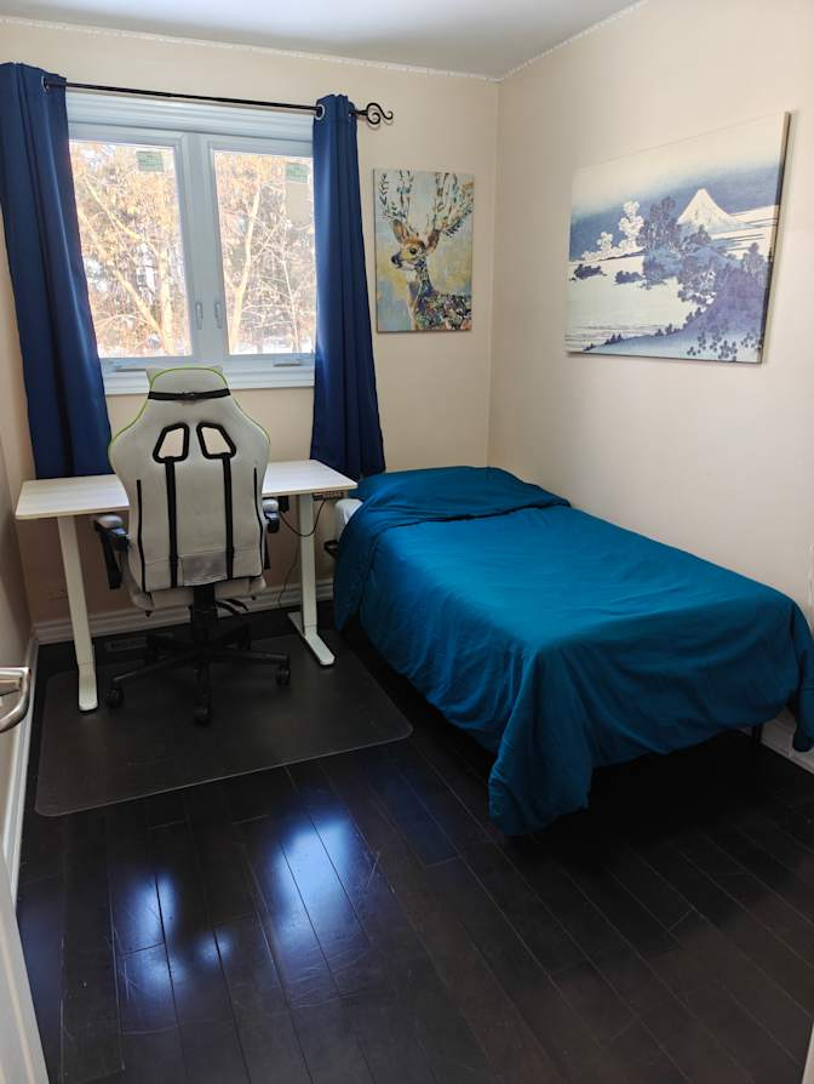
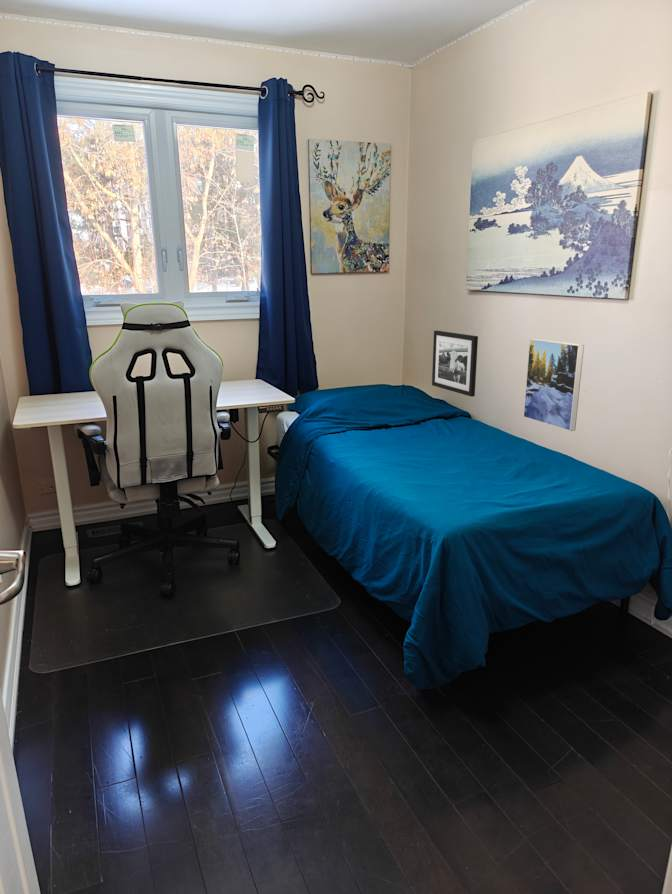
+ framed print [522,338,585,432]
+ picture frame [431,330,479,398]
